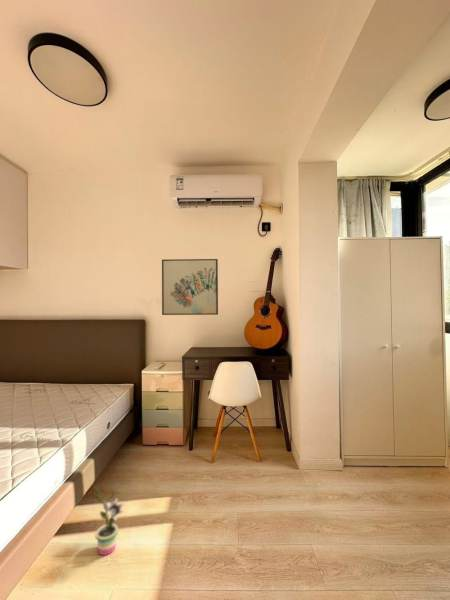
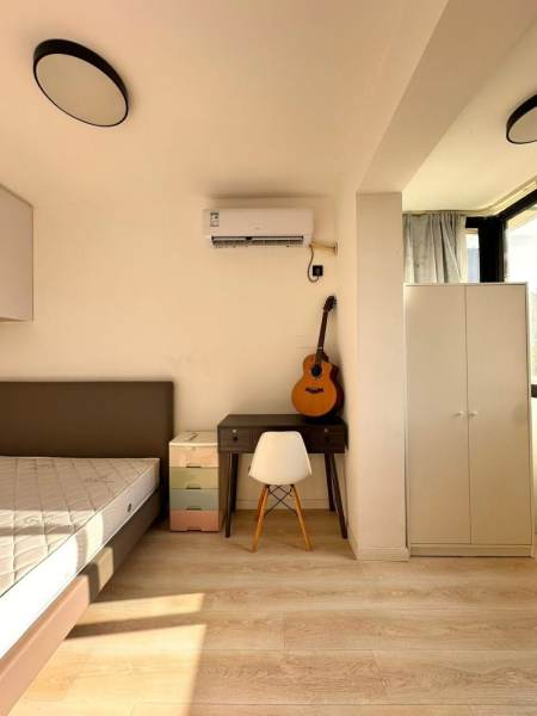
- wall art [161,258,219,316]
- potted plant [93,486,125,556]
